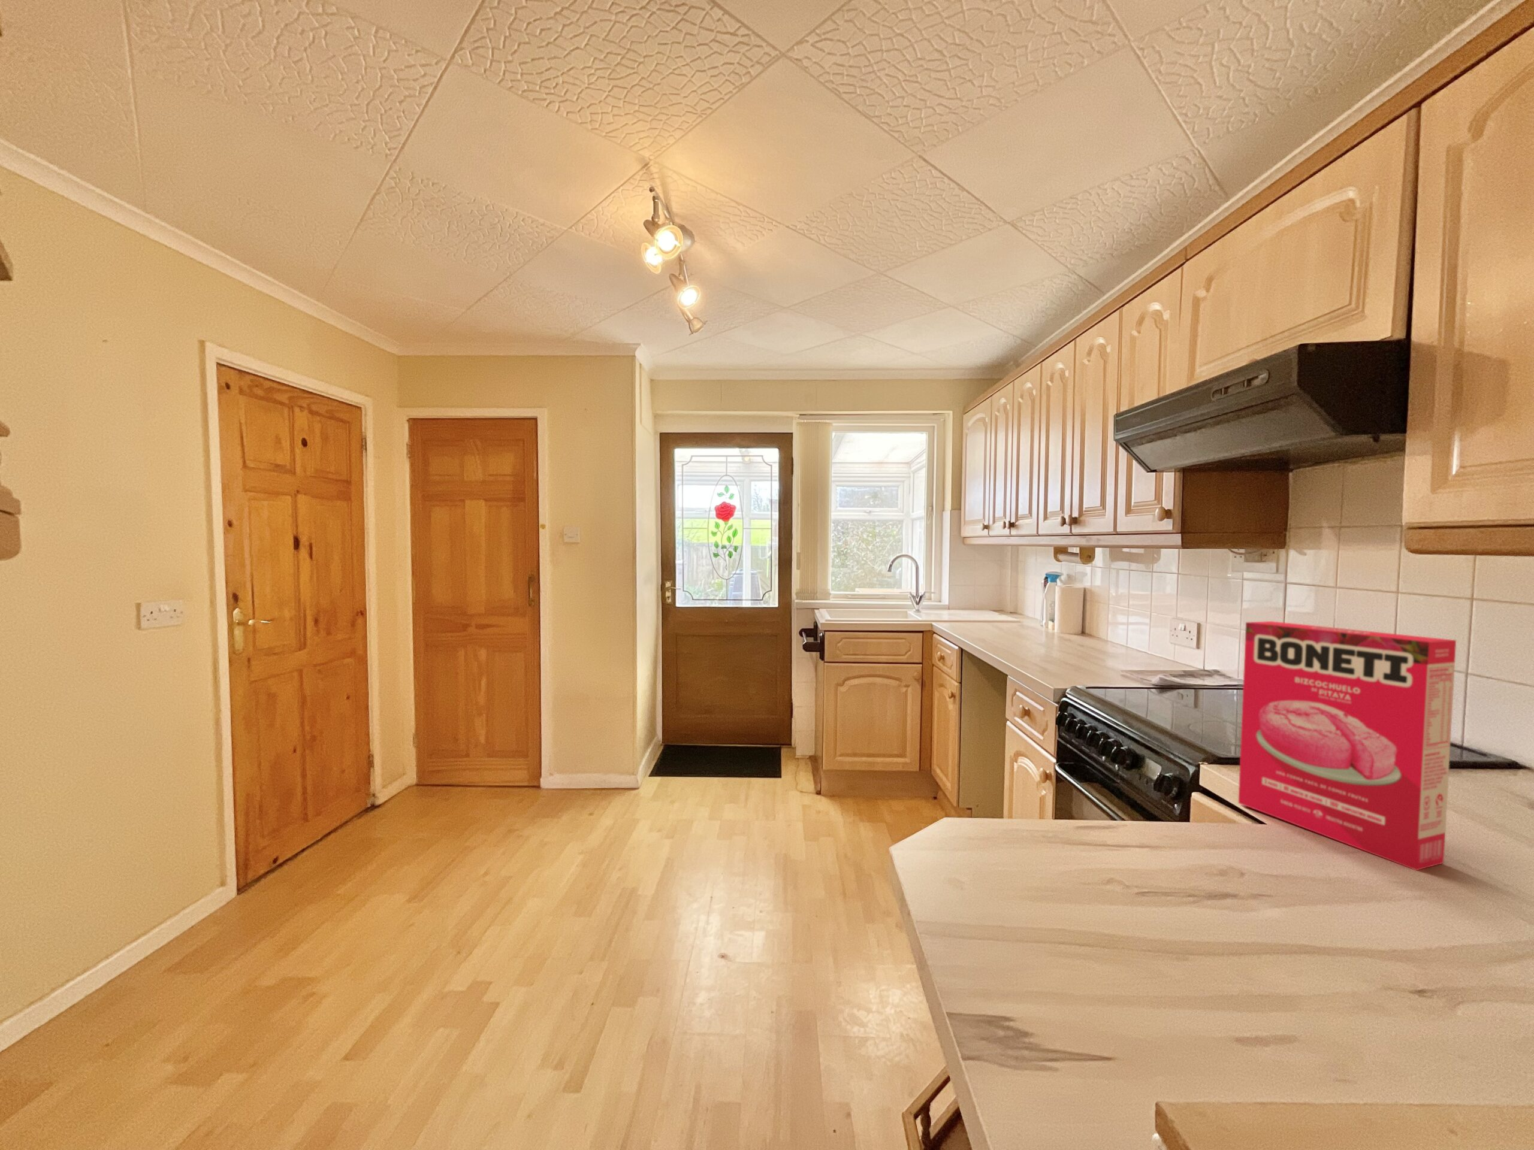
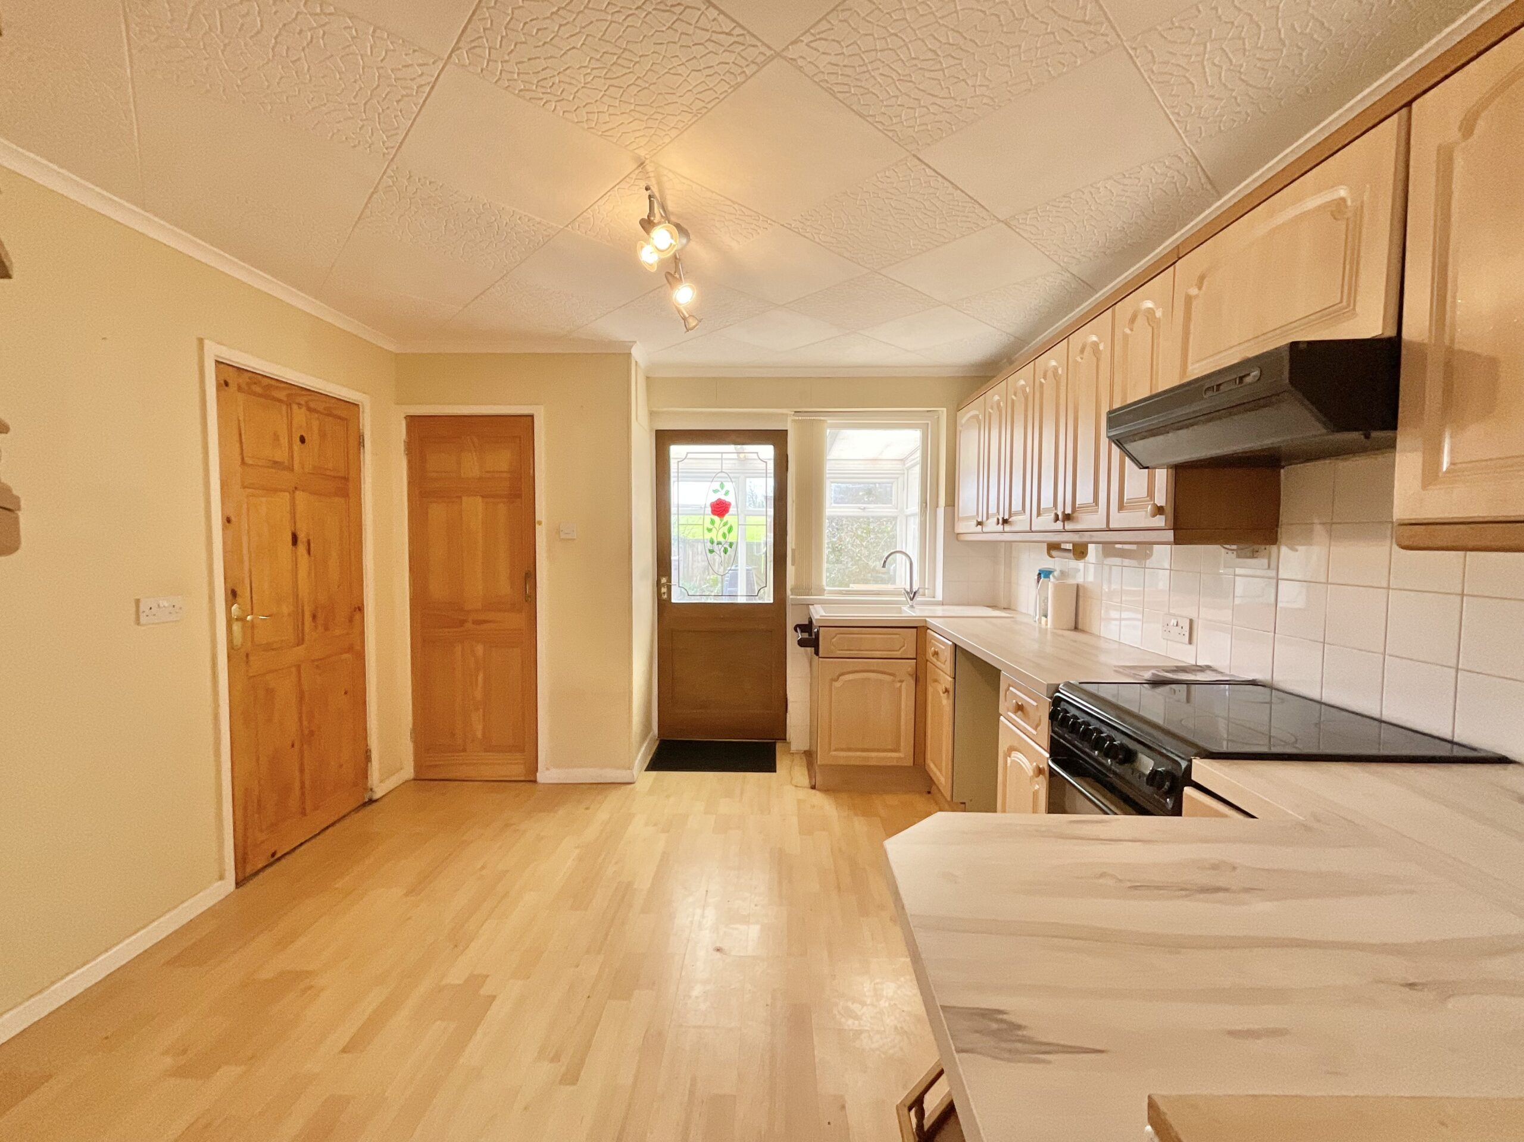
- cereal box [1237,621,1457,871]
